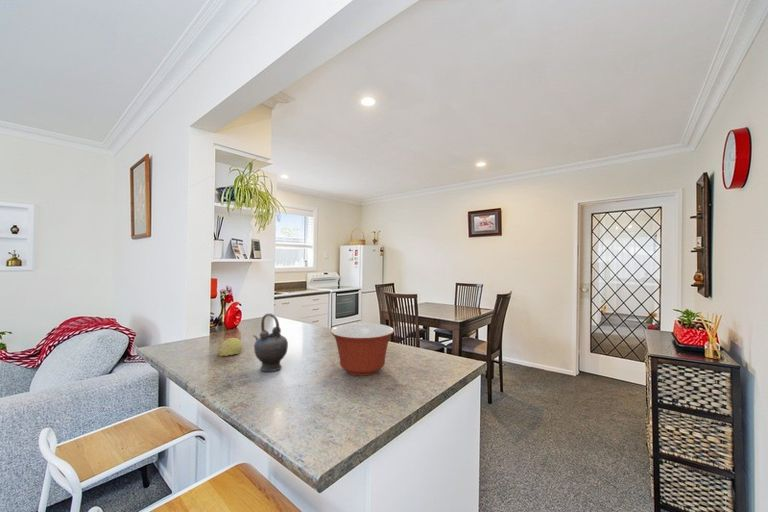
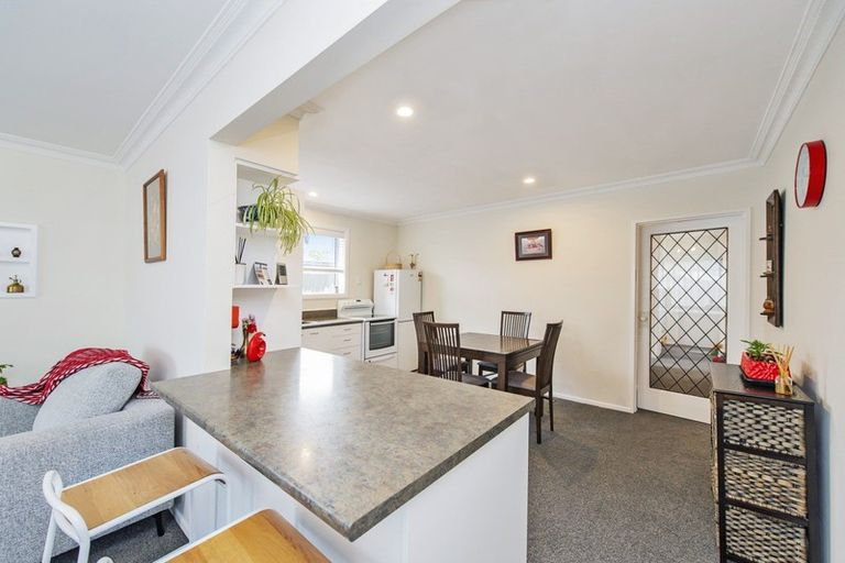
- teapot [253,313,289,372]
- fruit [217,337,243,357]
- mixing bowl [330,322,395,377]
